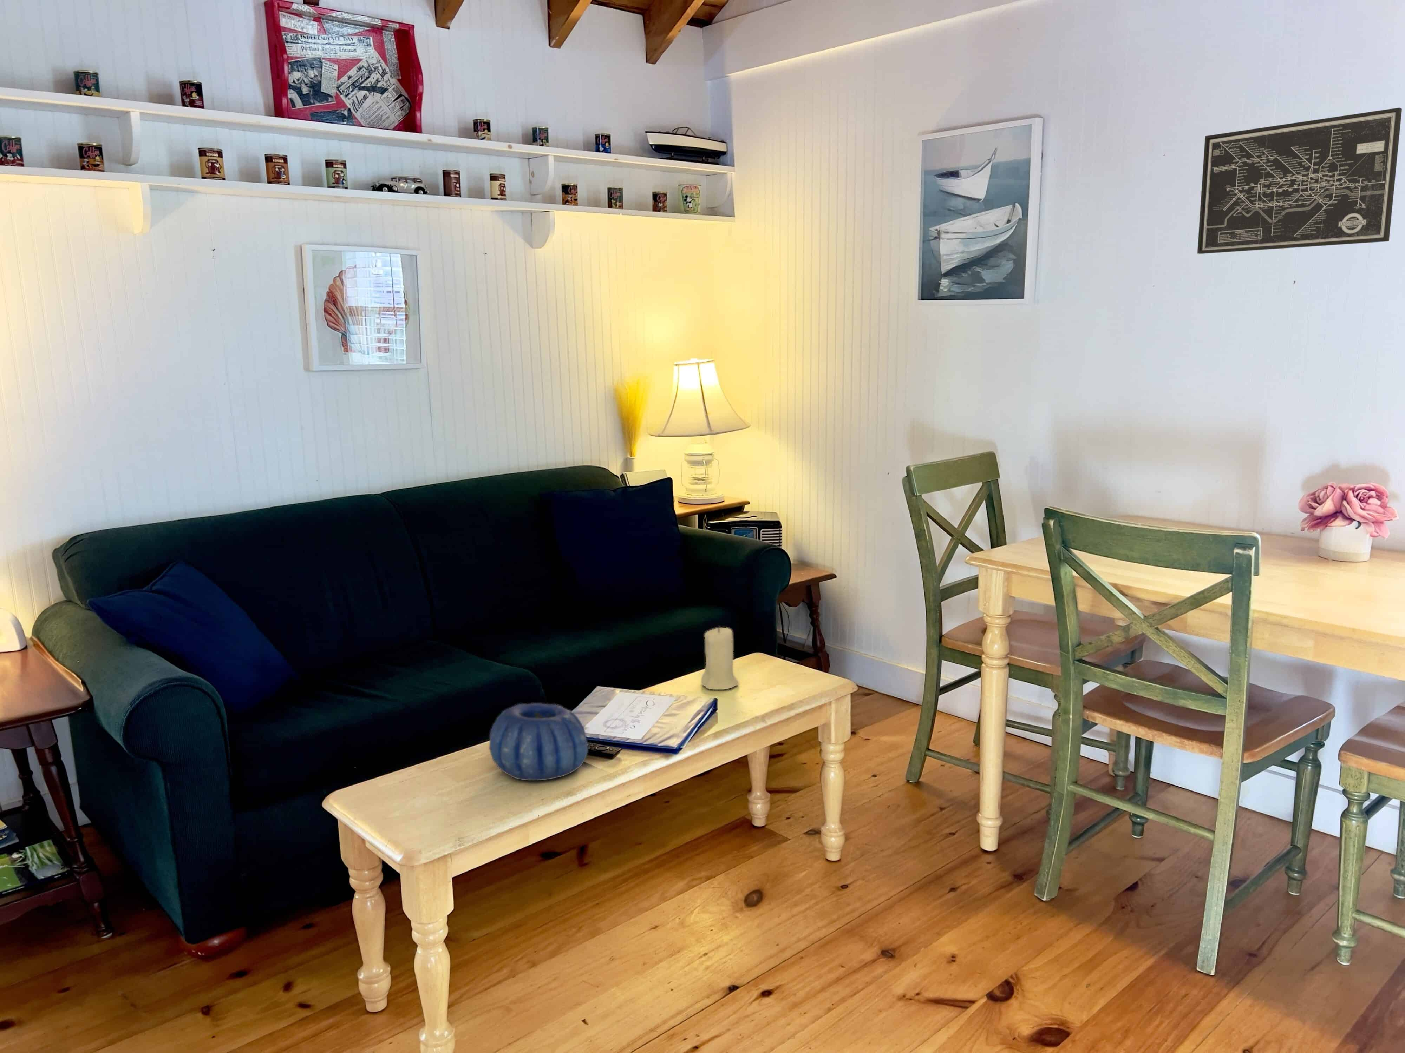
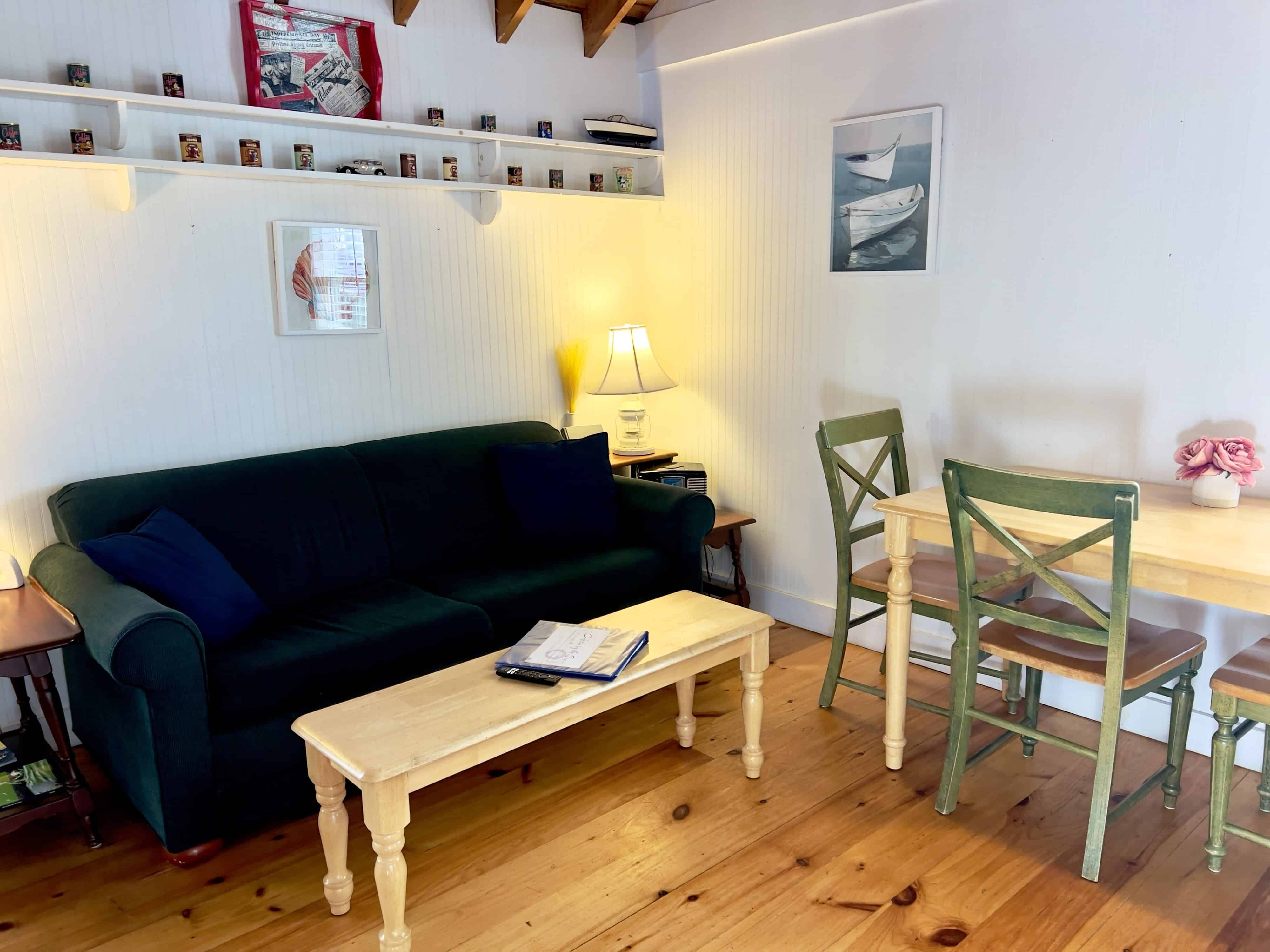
- wall art [1197,107,1402,254]
- decorative bowl [489,703,587,781]
- candle [700,626,739,690]
